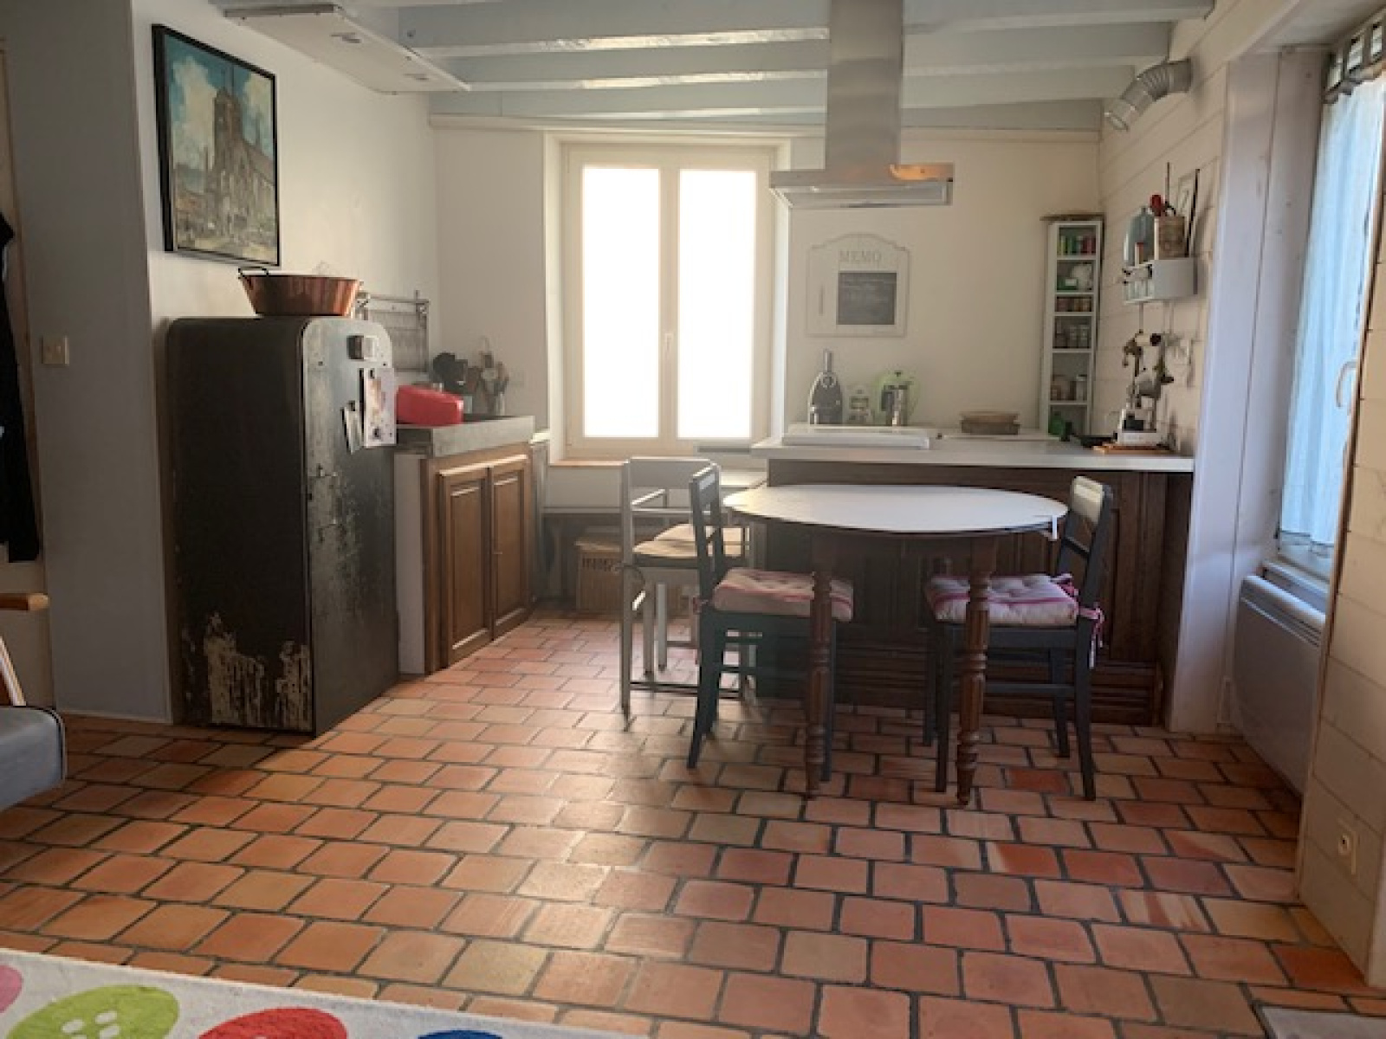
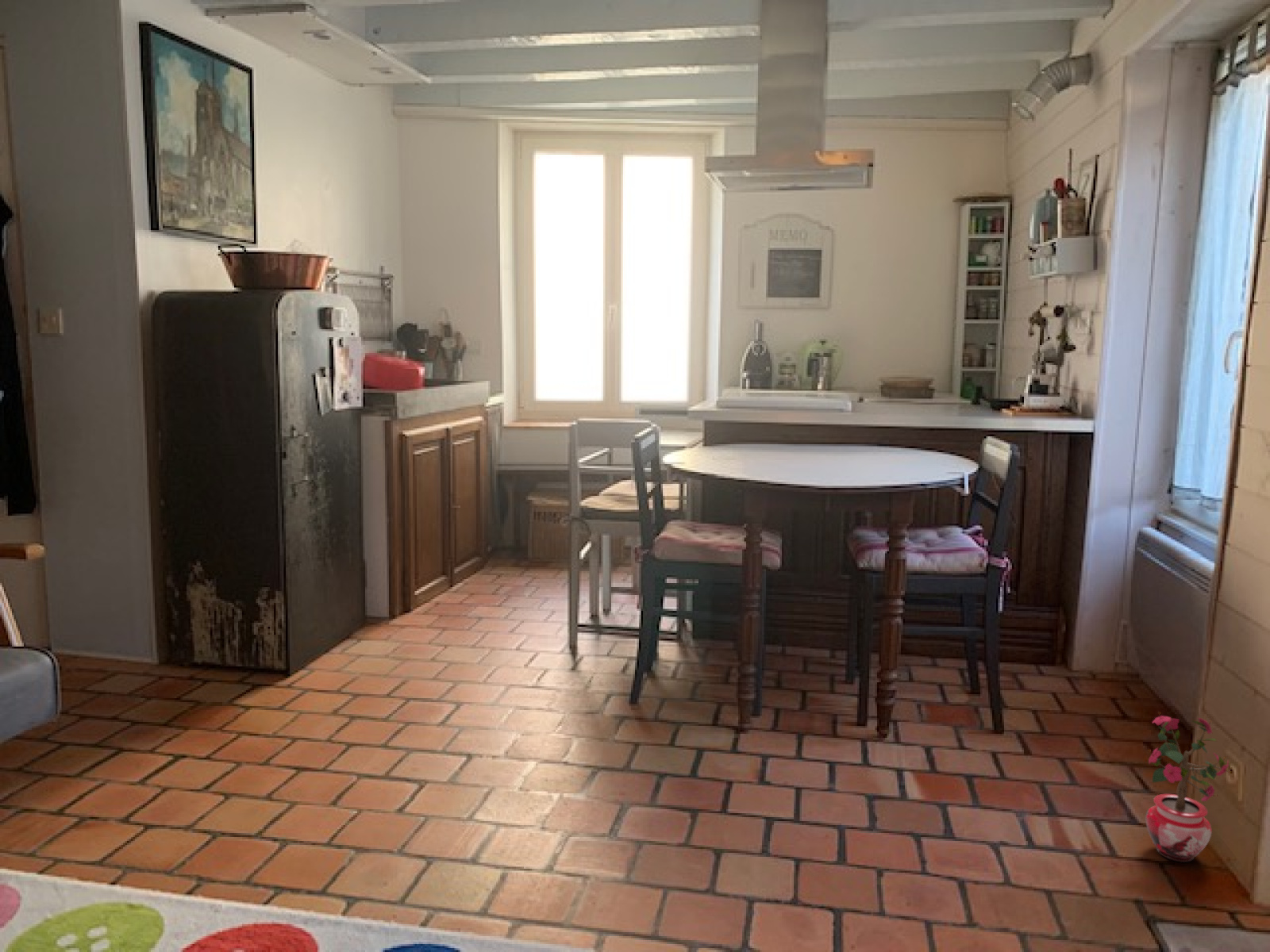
+ potted plant [1145,710,1233,863]
